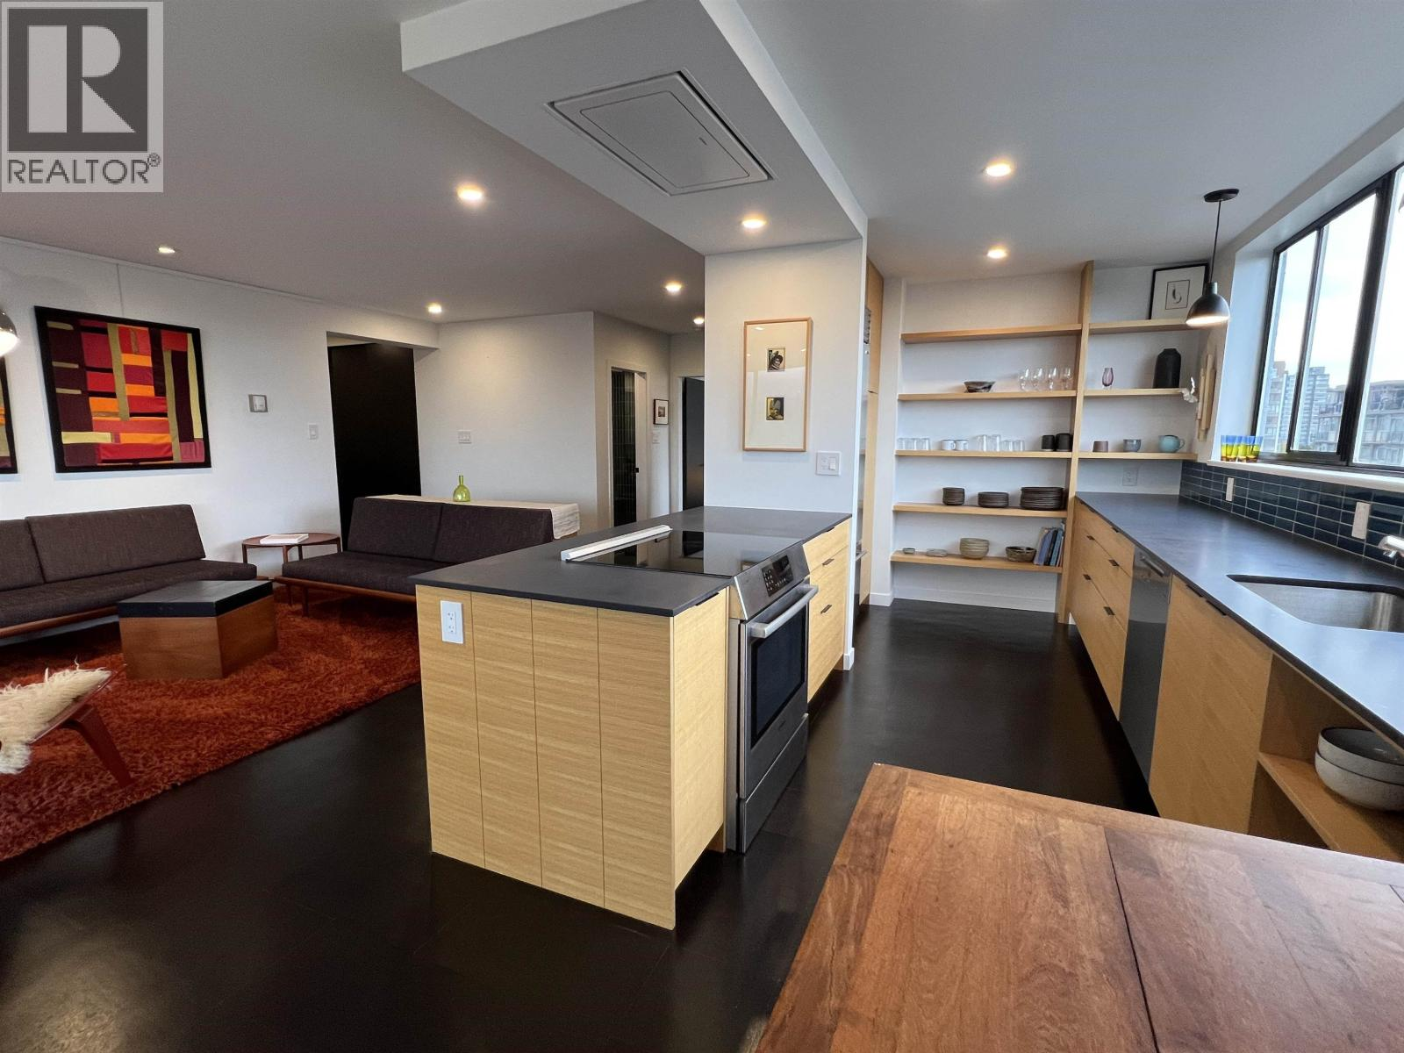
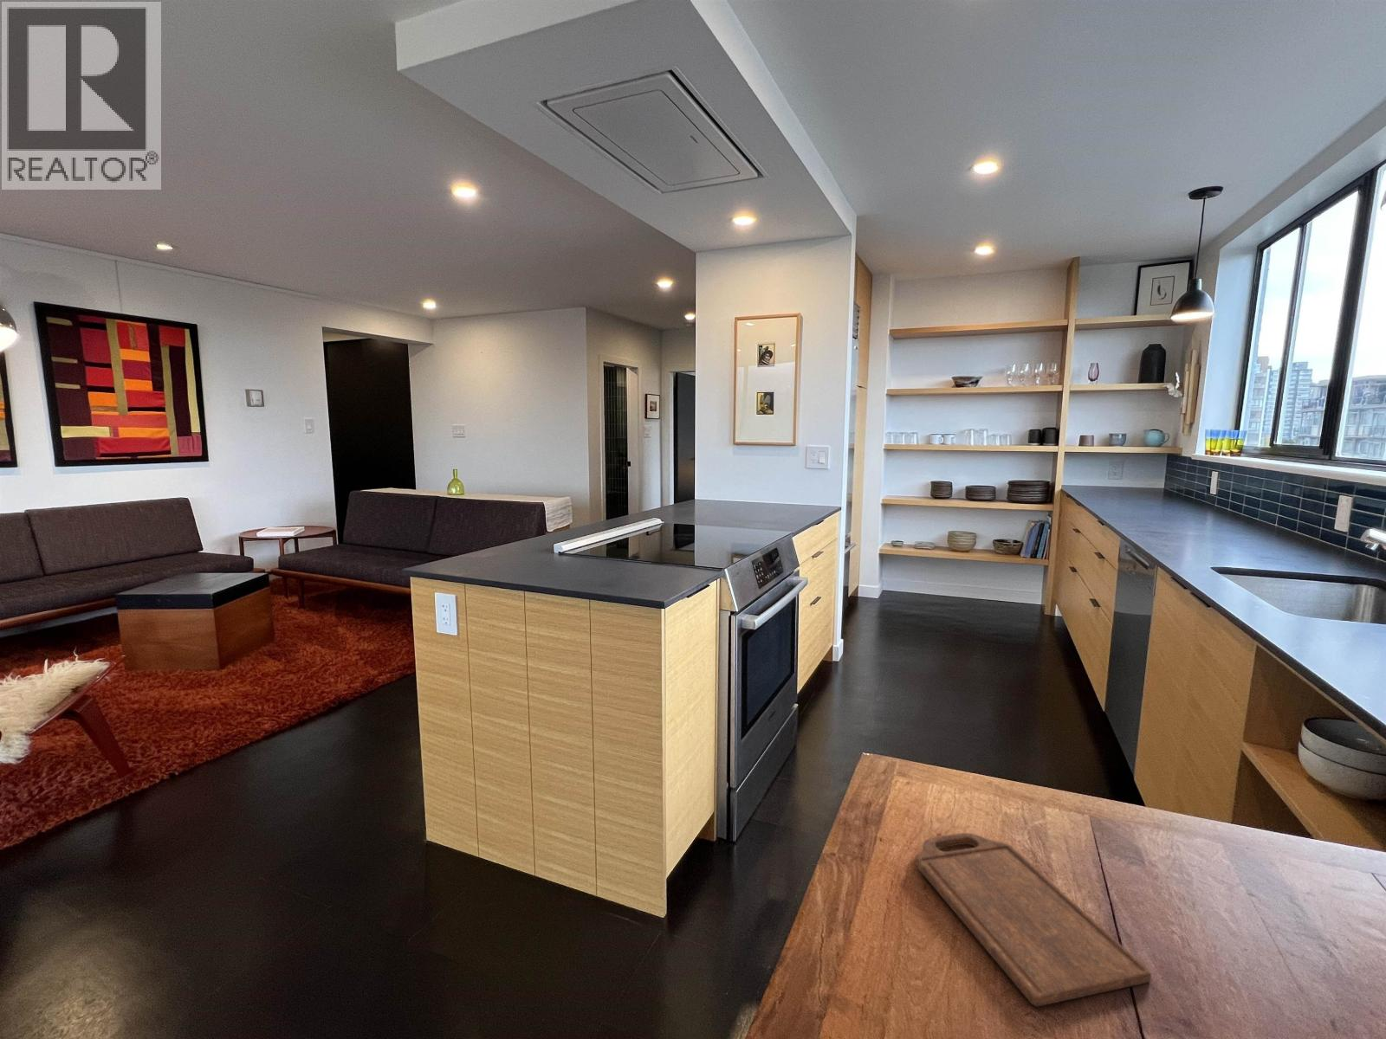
+ cutting board [915,832,1152,1007]
